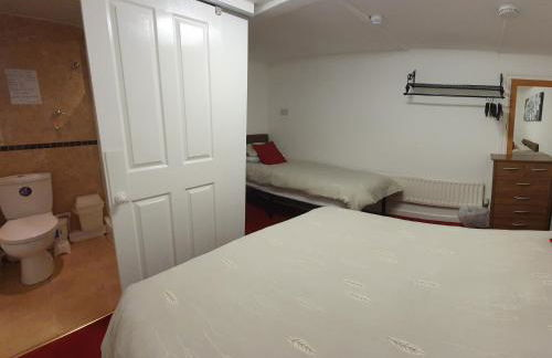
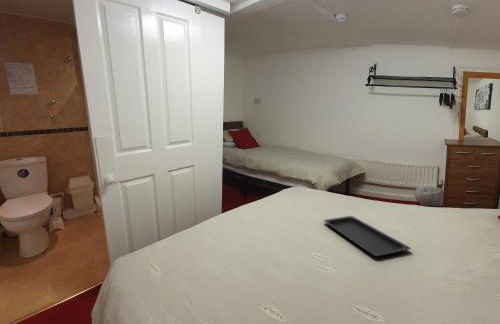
+ serving tray [322,215,412,257]
